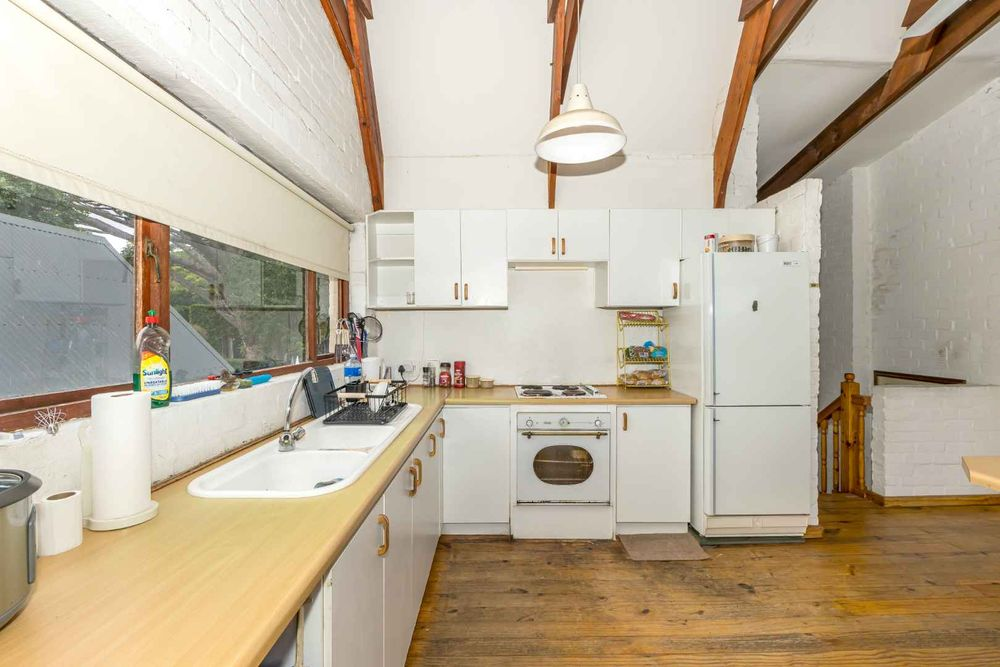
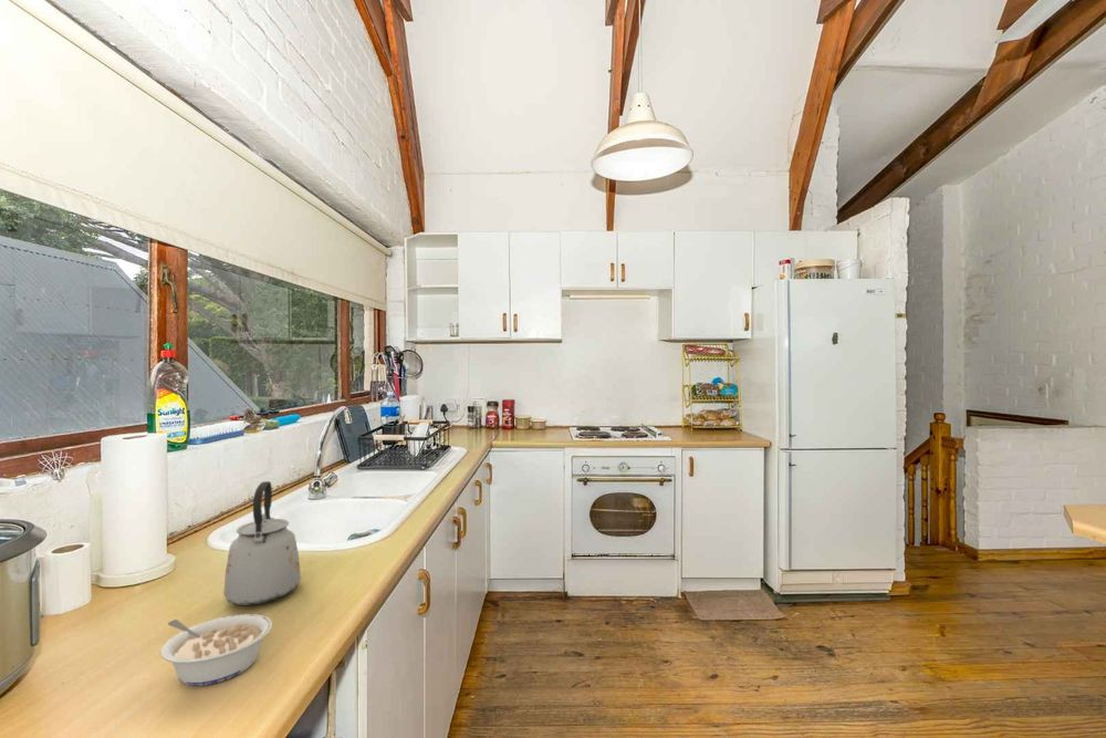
+ legume [159,613,273,687]
+ kettle [222,480,302,606]
